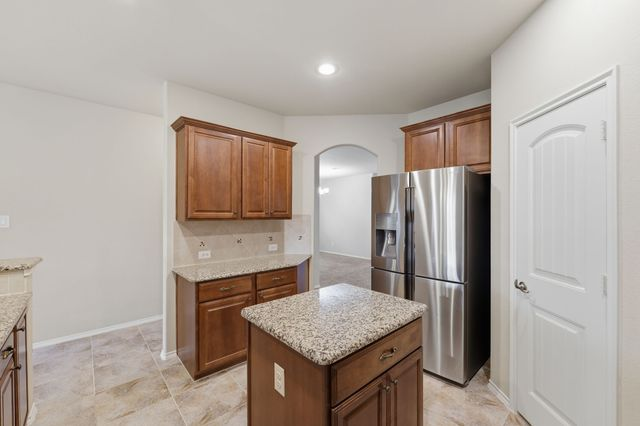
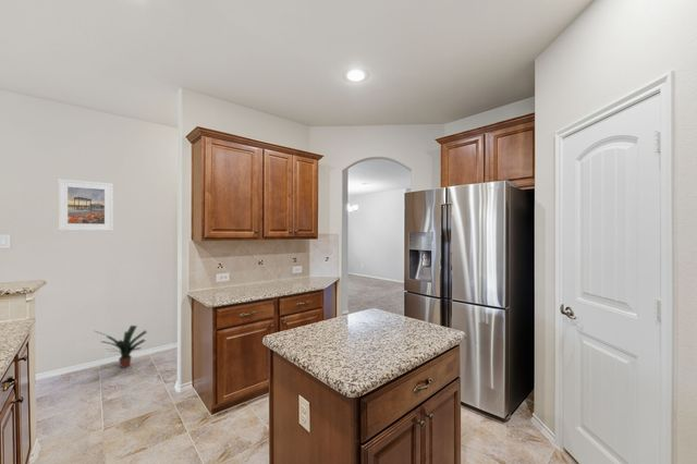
+ potted plant [94,325,148,369]
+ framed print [57,178,114,232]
